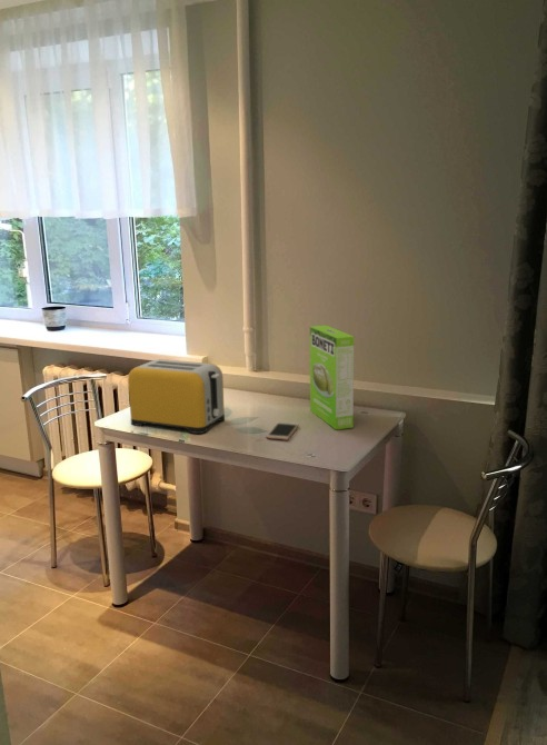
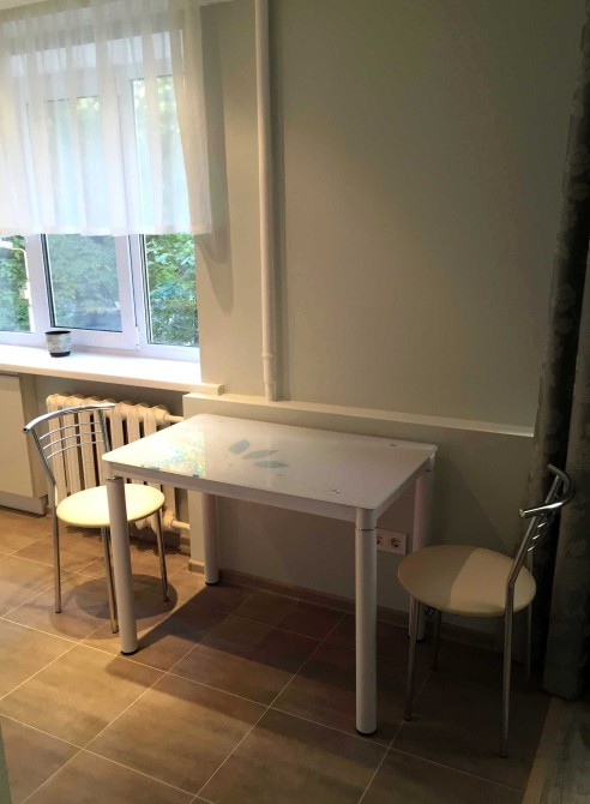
- smartphone [266,421,300,441]
- toaster [127,358,226,435]
- cake mix box [309,325,355,430]
